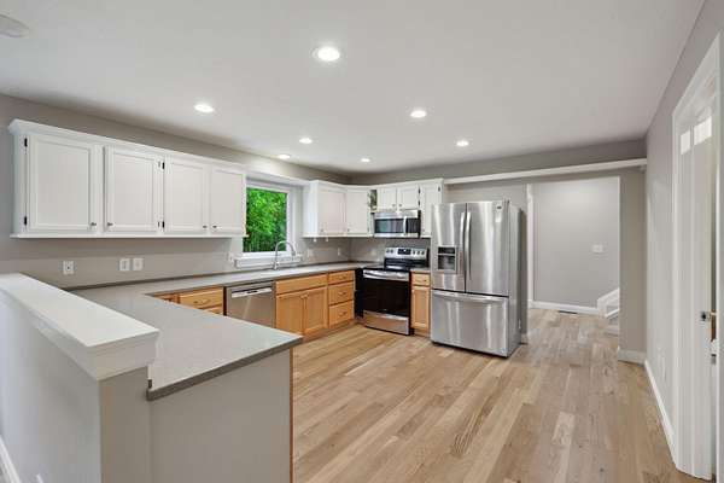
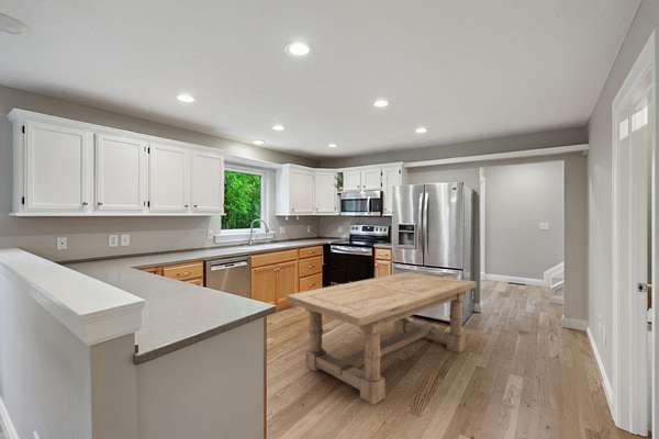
+ dining table [286,271,478,406]
